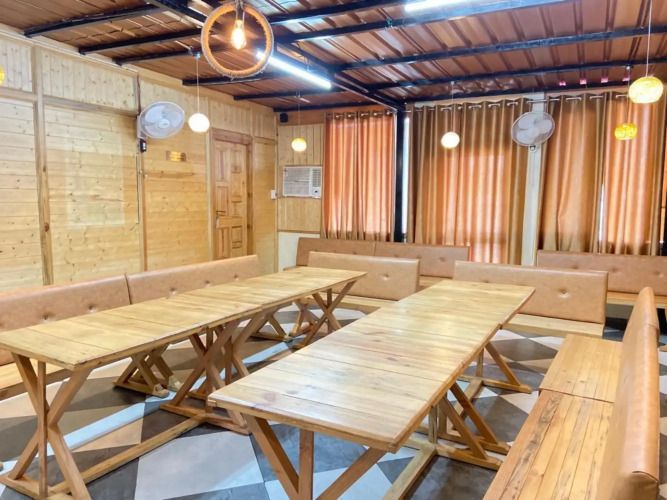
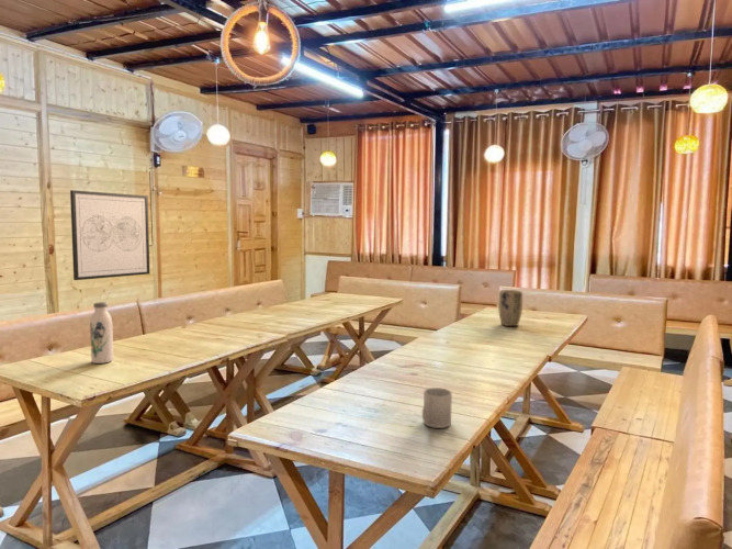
+ plant pot [497,289,523,327]
+ wall art [69,189,150,281]
+ mug [421,386,453,429]
+ water bottle [89,301,114,365]
